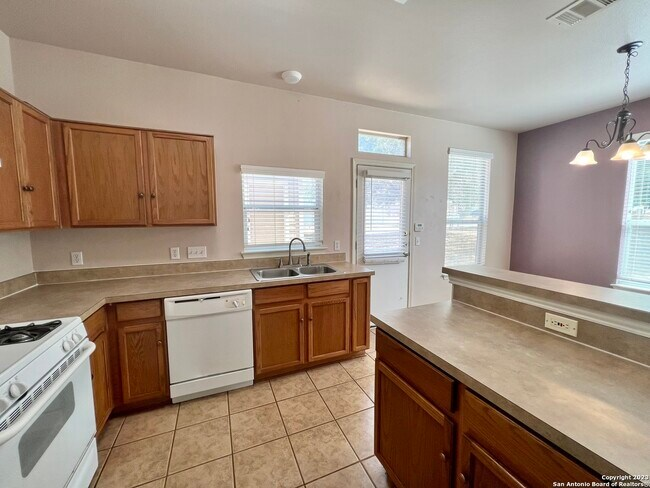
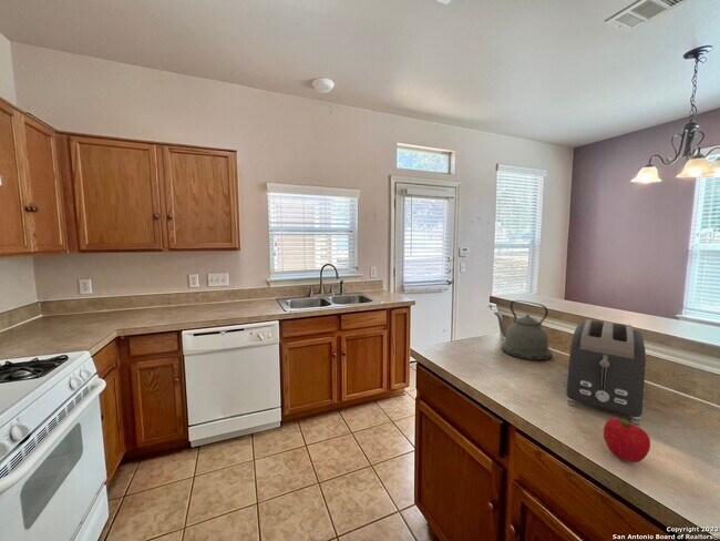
+ kettle [493,299,554,361]
+ toaster [565,318,647,425]
+ fruit [603,417,651,463]
